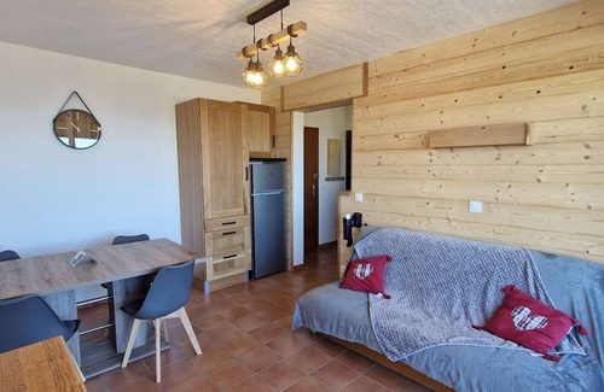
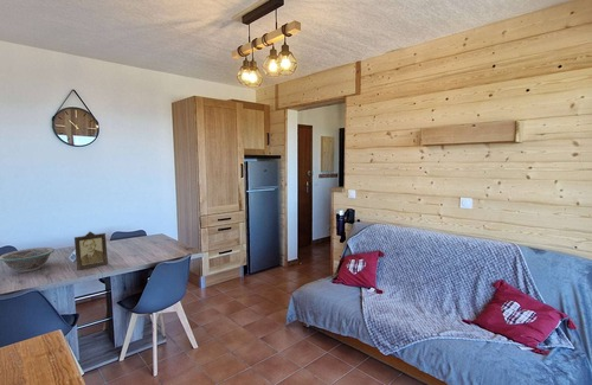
+ bowl [0,246,56,274]
+ photo frame [73,231,109,271]
